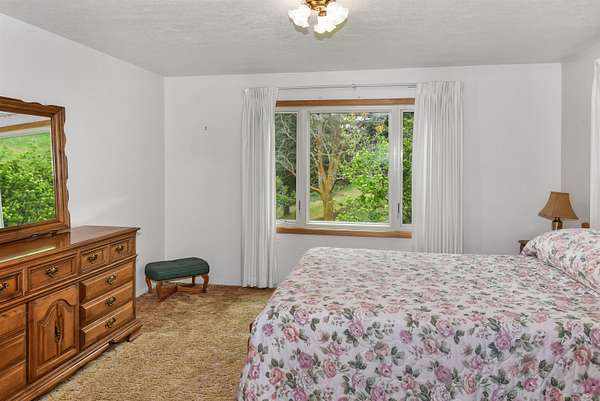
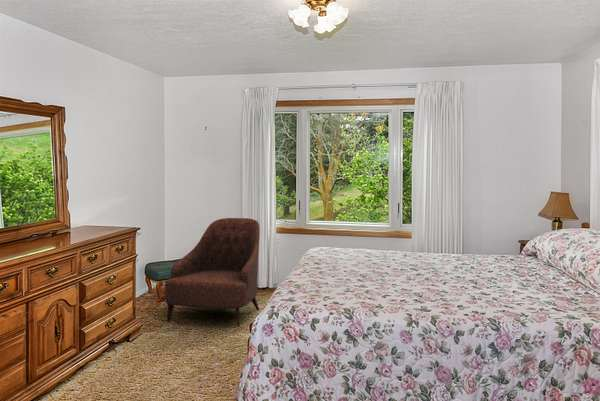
+ armchair [164,217,261,328]
